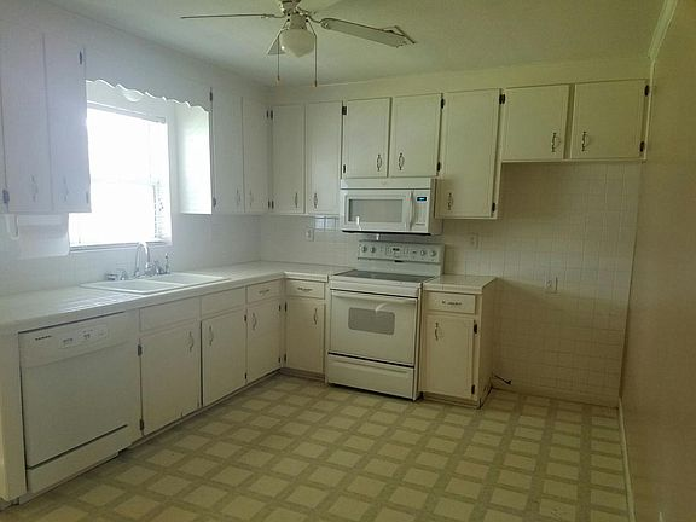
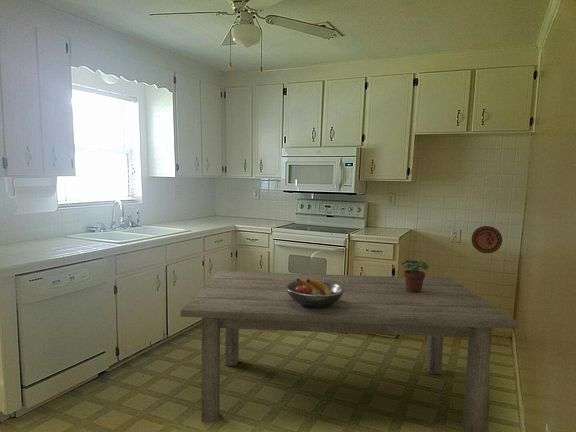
+ potted plant [401,259,430,293]
+ dining table [180,270,520,432]
+ decorative plate [471,225,503,254]
+ fruit bowl [285,278,345,308]
